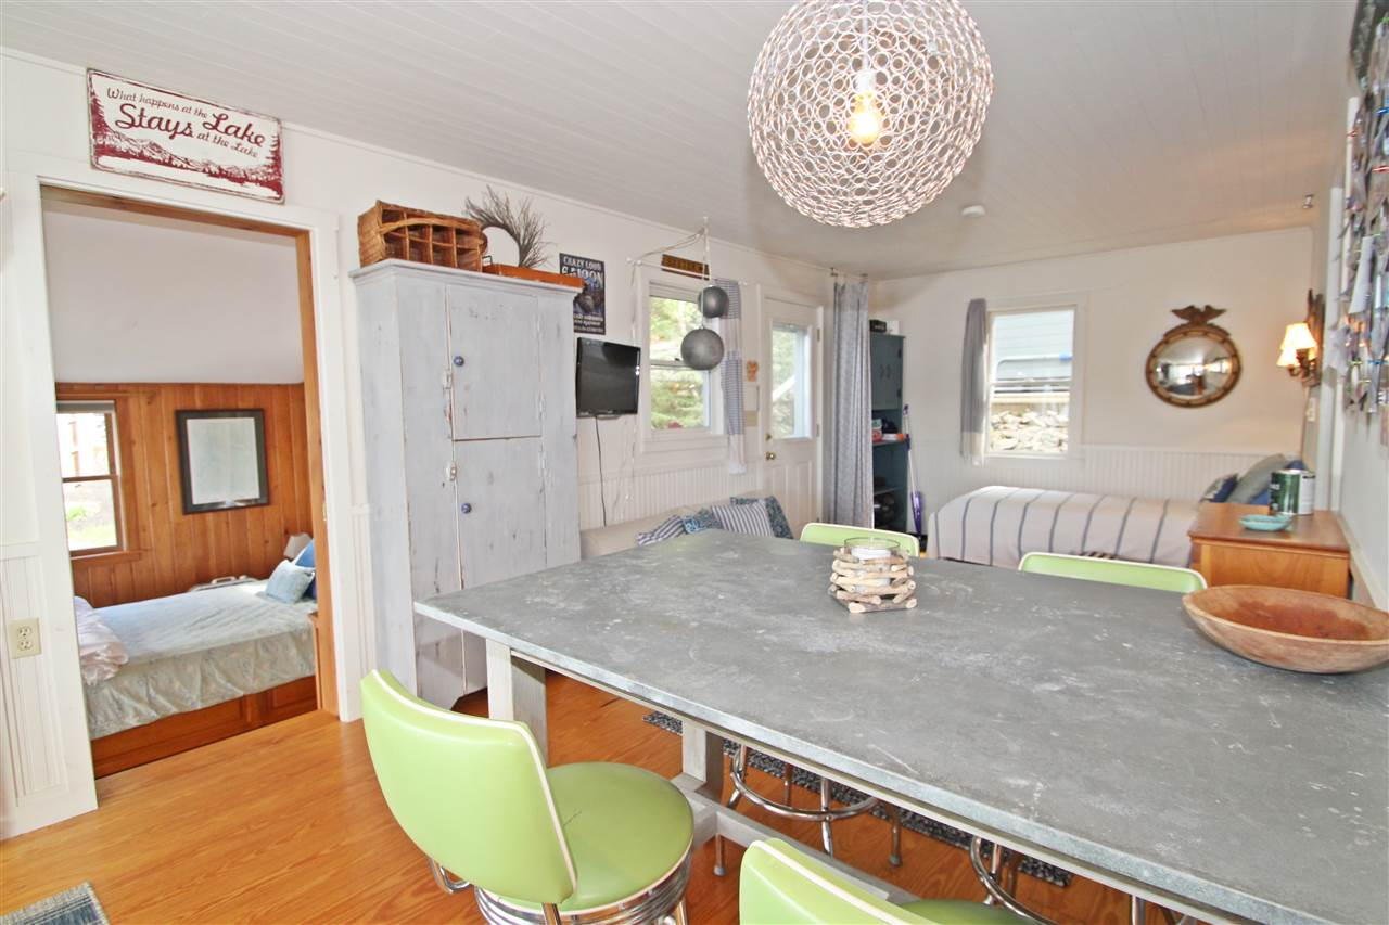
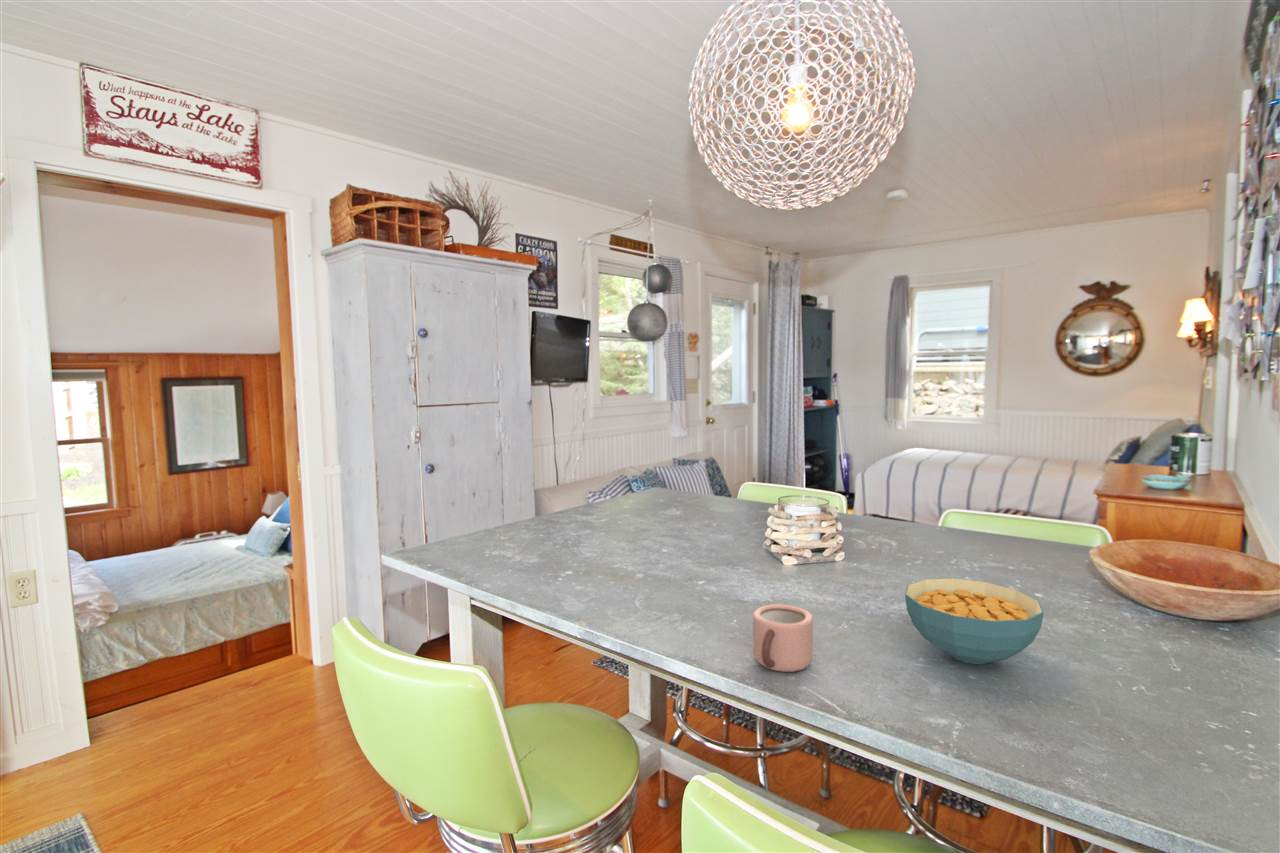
+ mug [752,603,814,673]
+ cereal bowl [904,577,1045,665]
